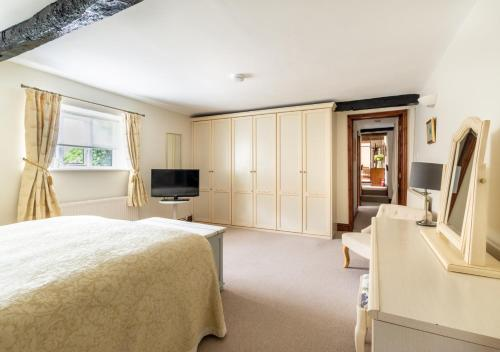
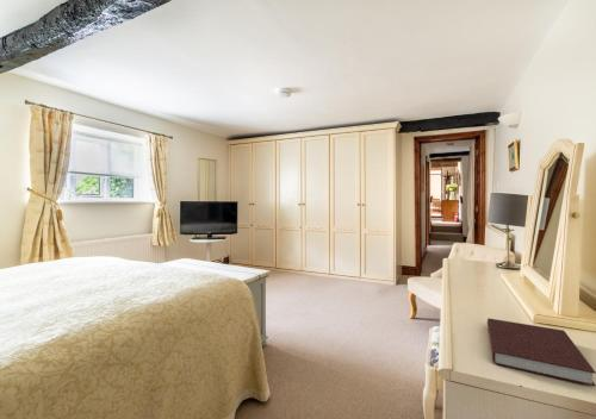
+ notebook [486,317,596,388]
